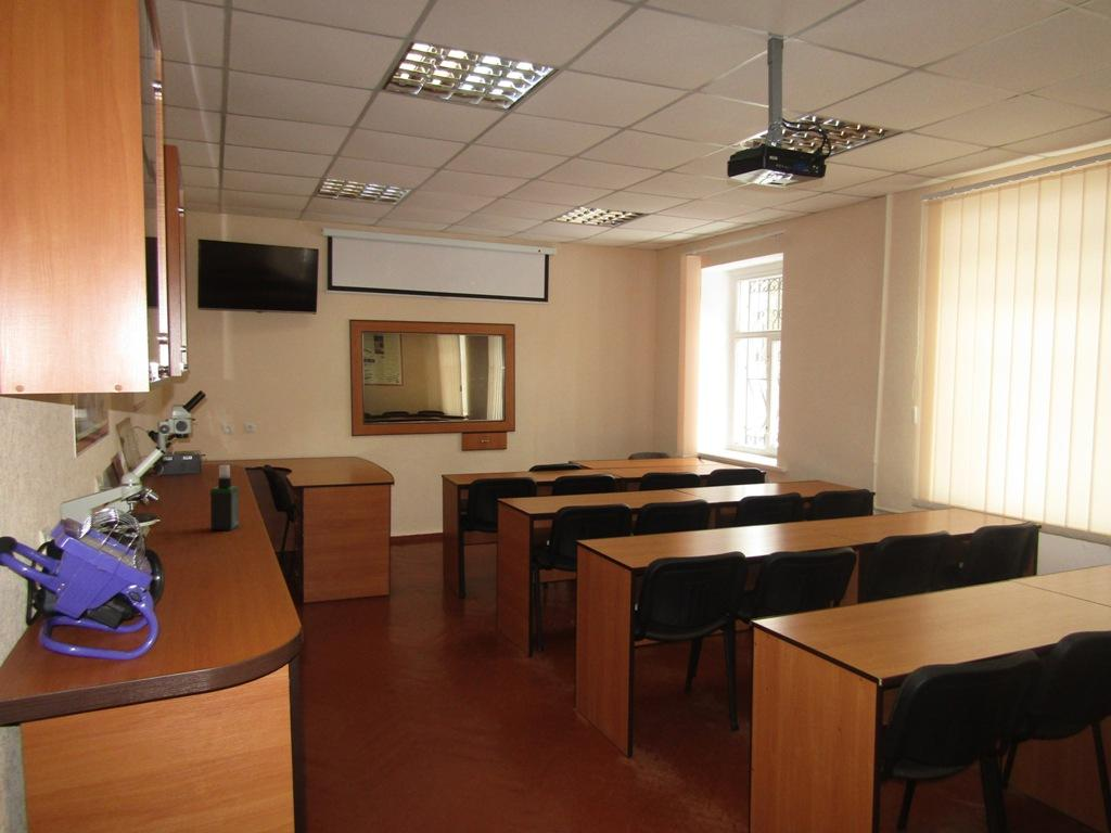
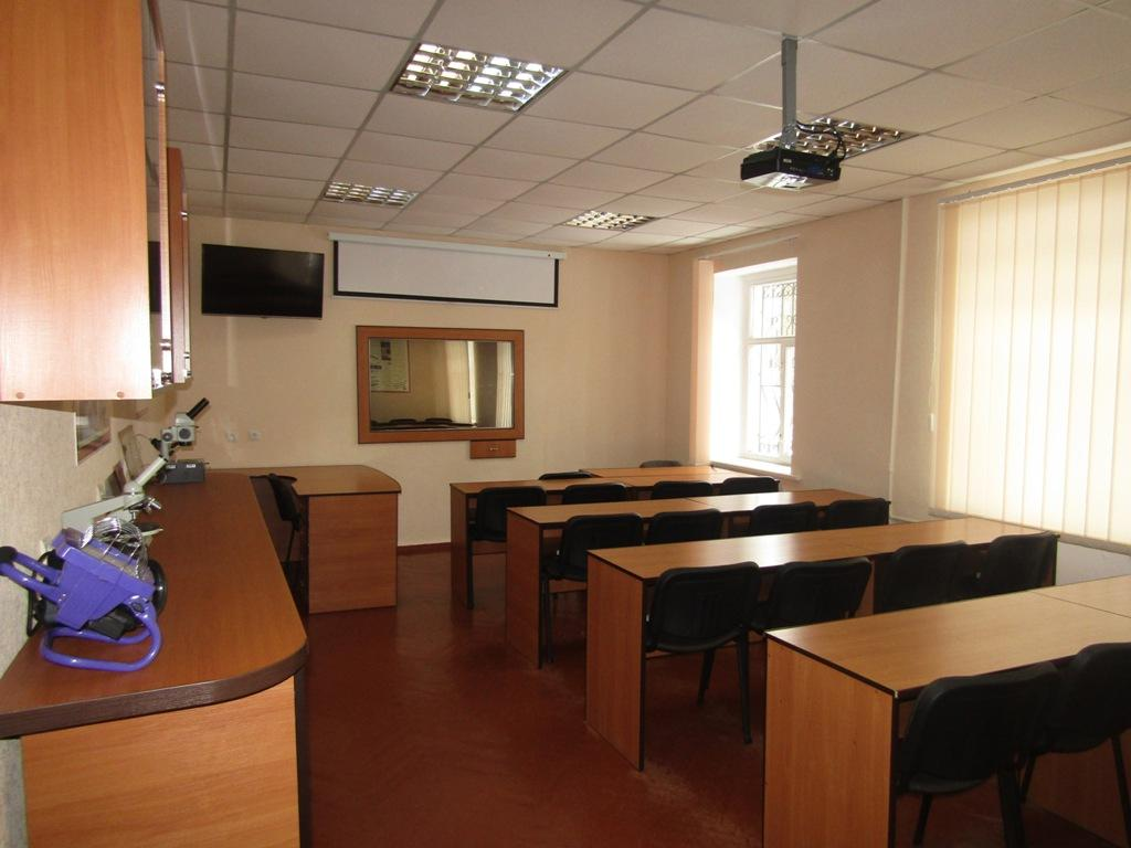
- spray bottle [209,464,240,531]
